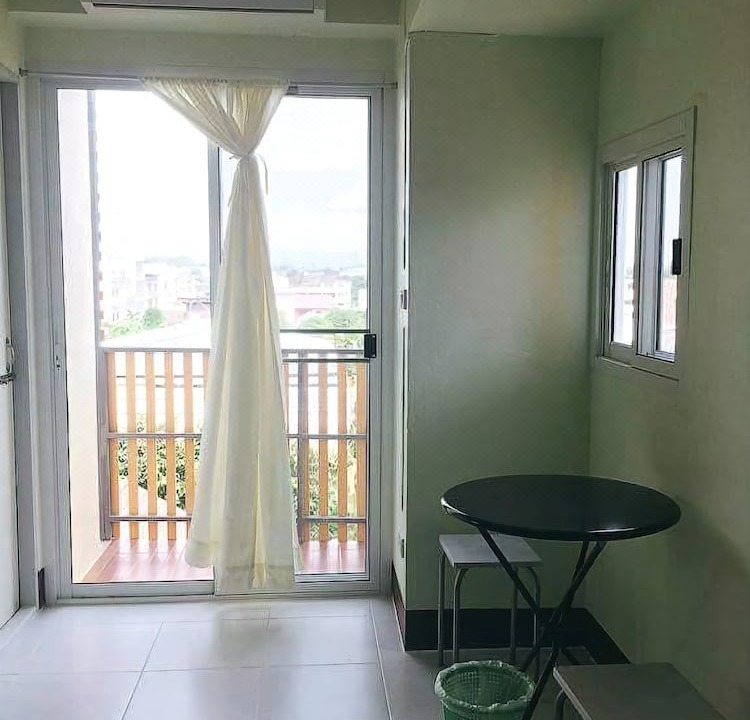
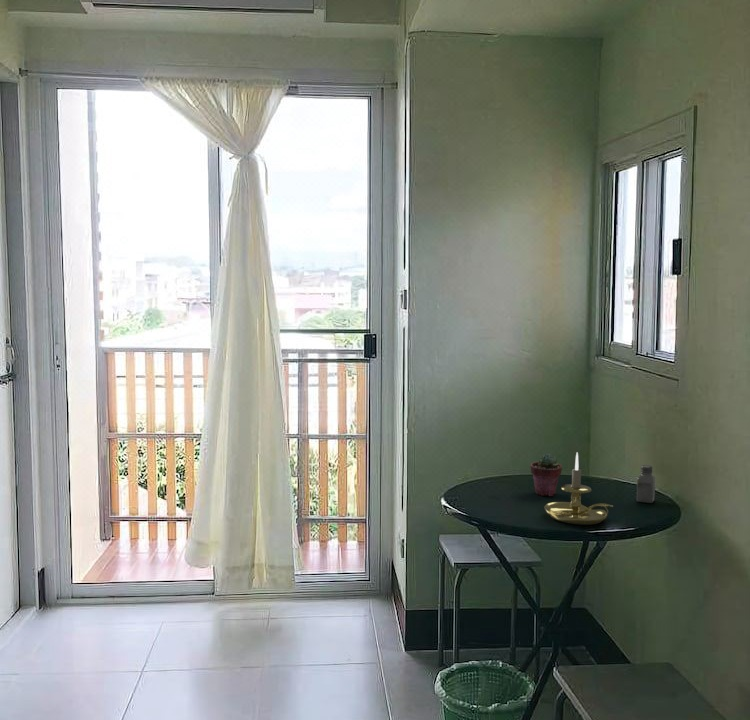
+ potted succulent [529,452,563,497]
+ saltshaker [636,464,656,504]
+ candle holder [543,451,614,526]
